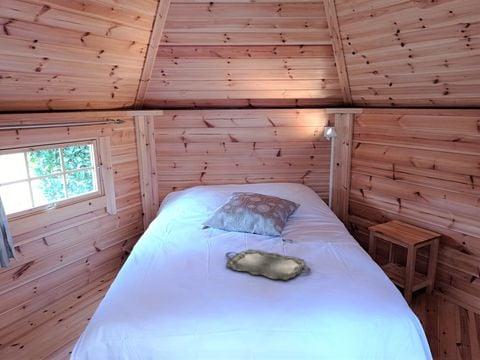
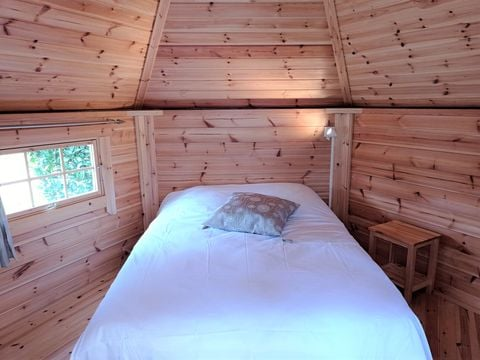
- serving tray [225,248,312,281]
